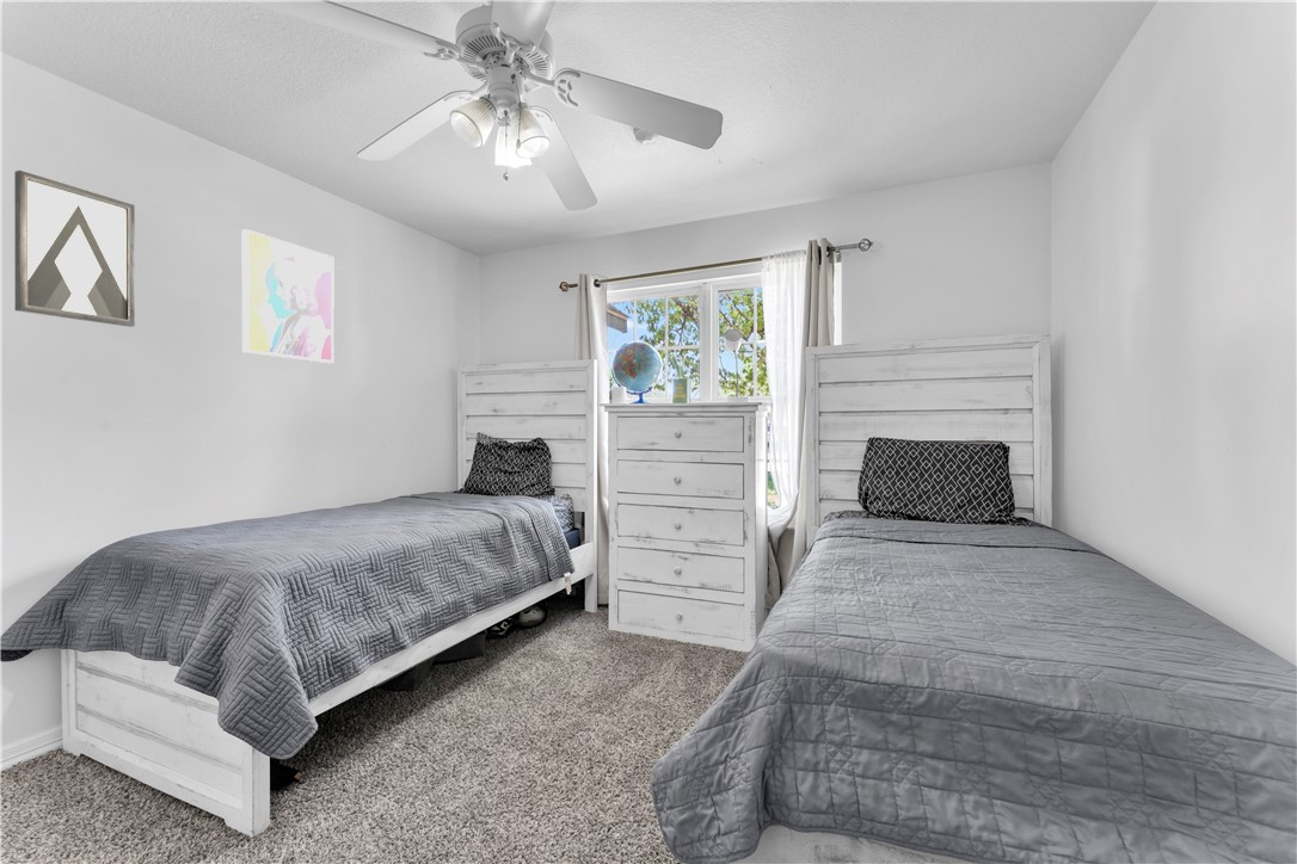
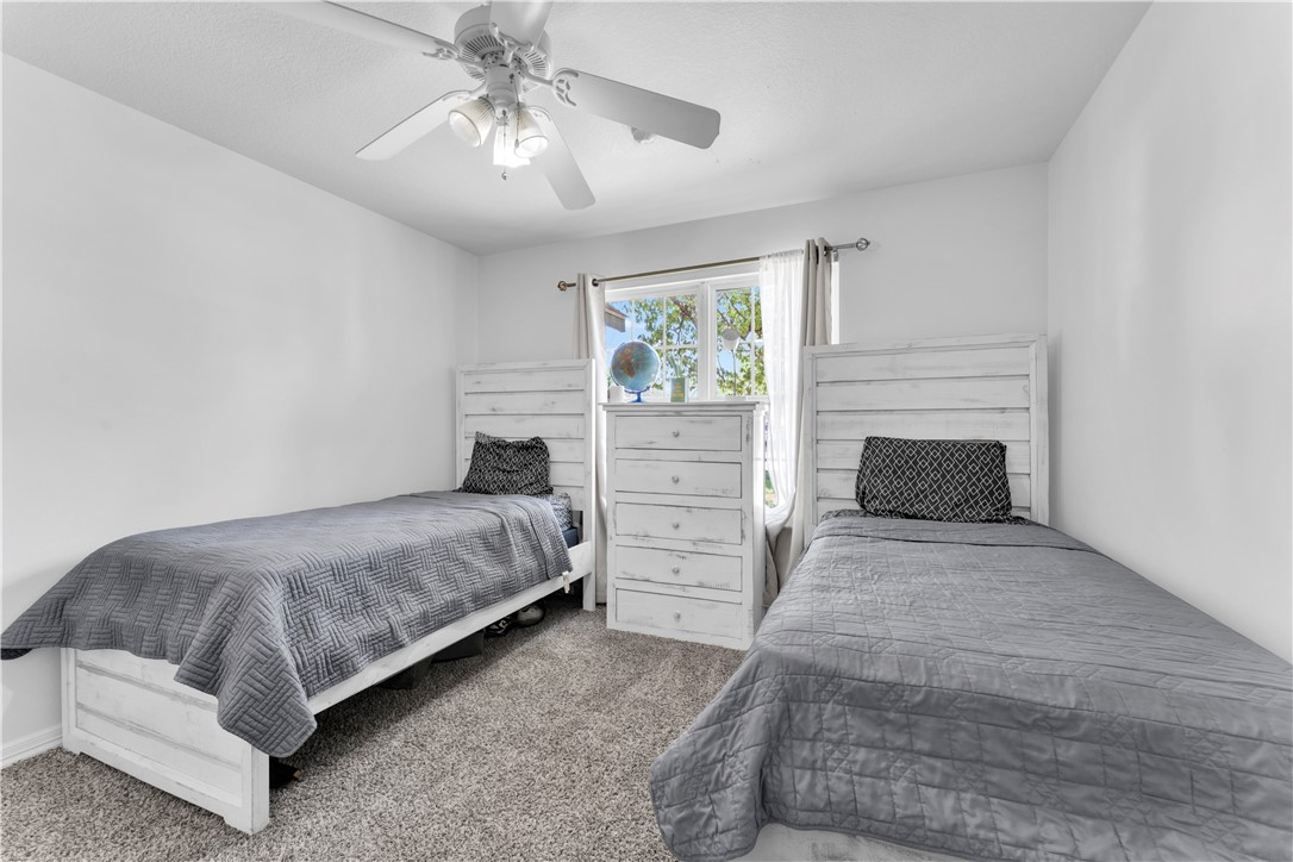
- wall art [241,228,336,364]
- wall art [13,169,136,328]
